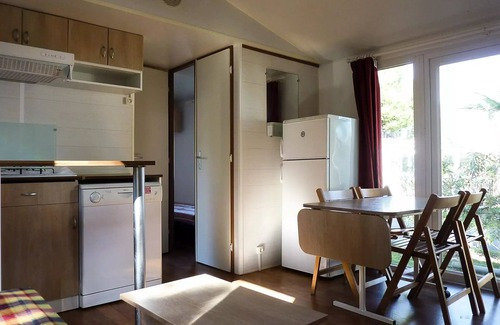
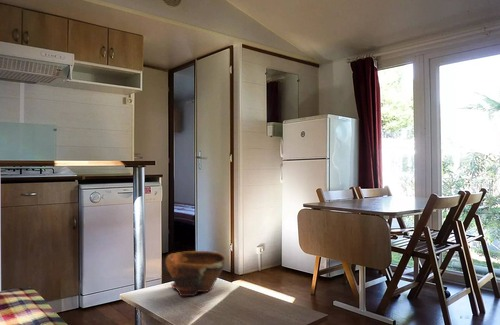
+ bowl [164,250,229,298]
